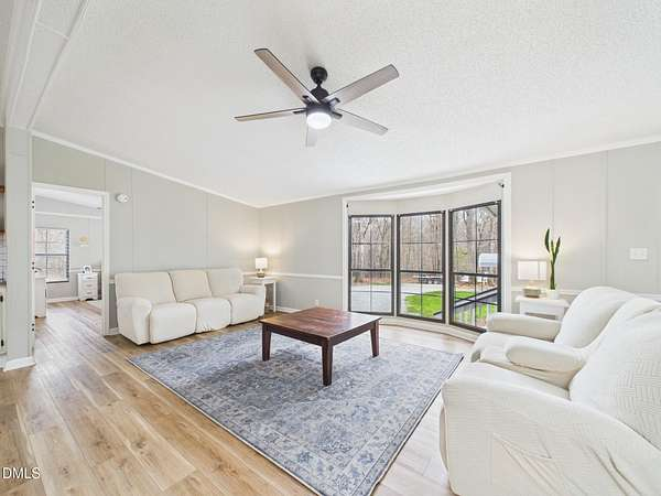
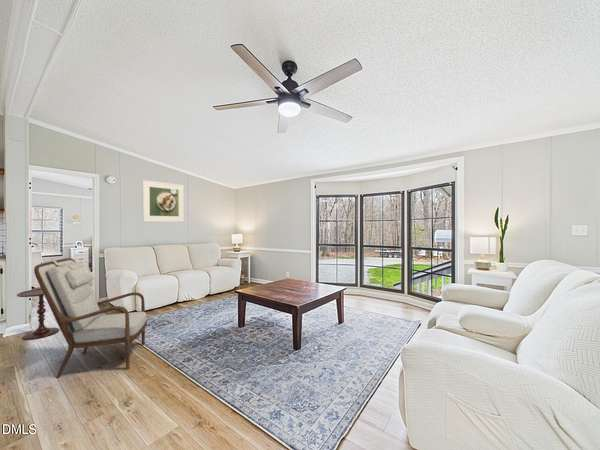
+ side table [16,287,60,341]
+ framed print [142,179,185,223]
+ armchair [33,257,148,379]
